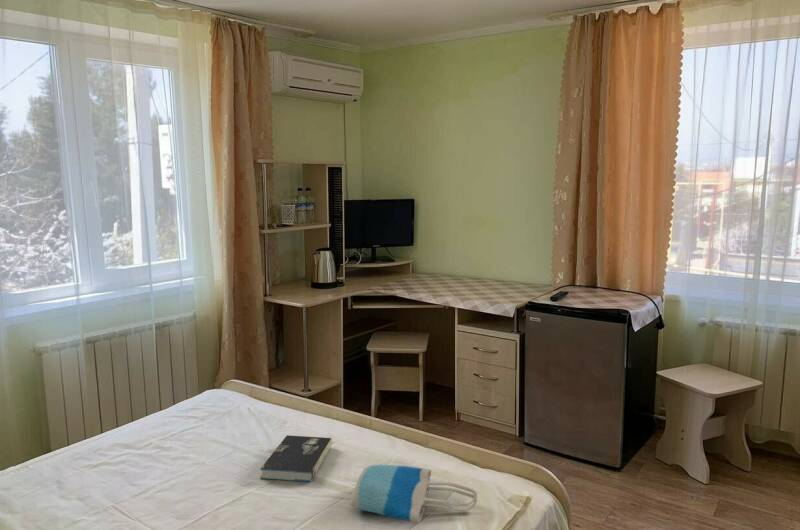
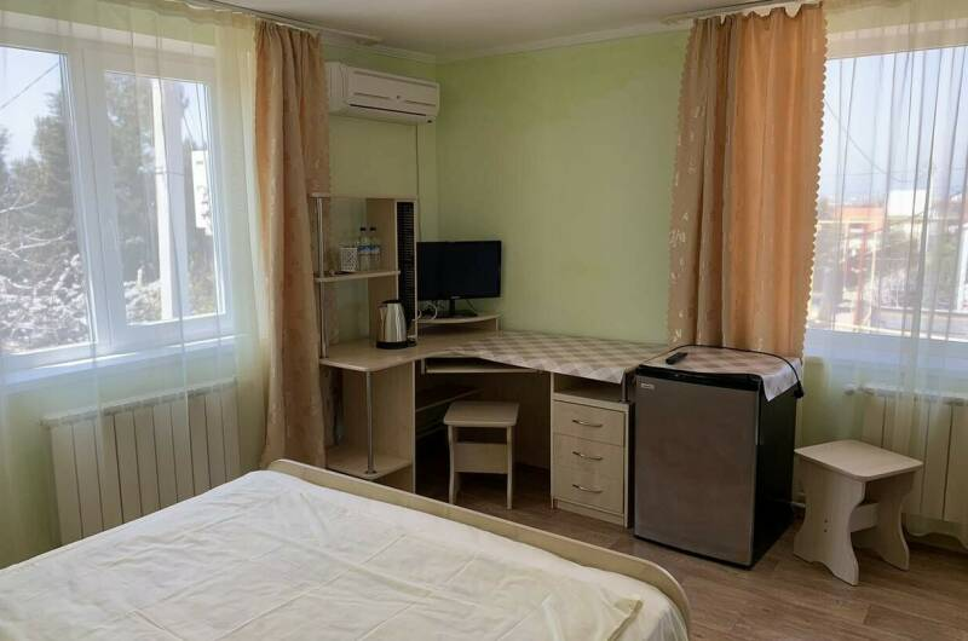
- book [259,434,333,483]
- tote bag [349,463,478,524]
